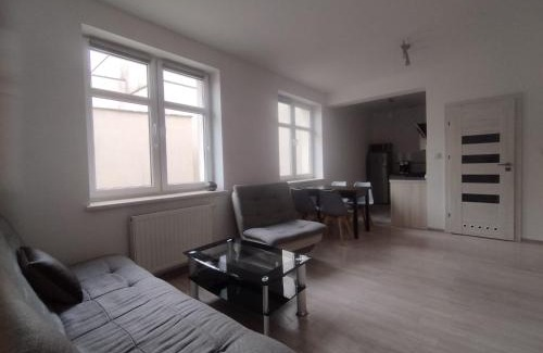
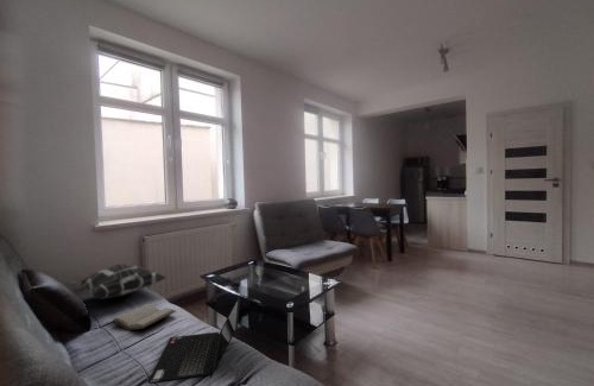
+ paperback book [112,303,177,331]
+ decorative pillow [65,262,168,300]
+ laptop computer [146,295,241,385]
